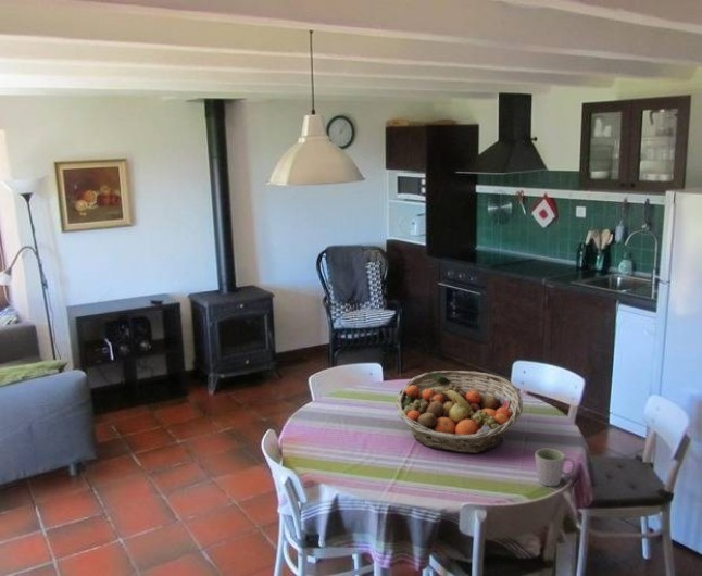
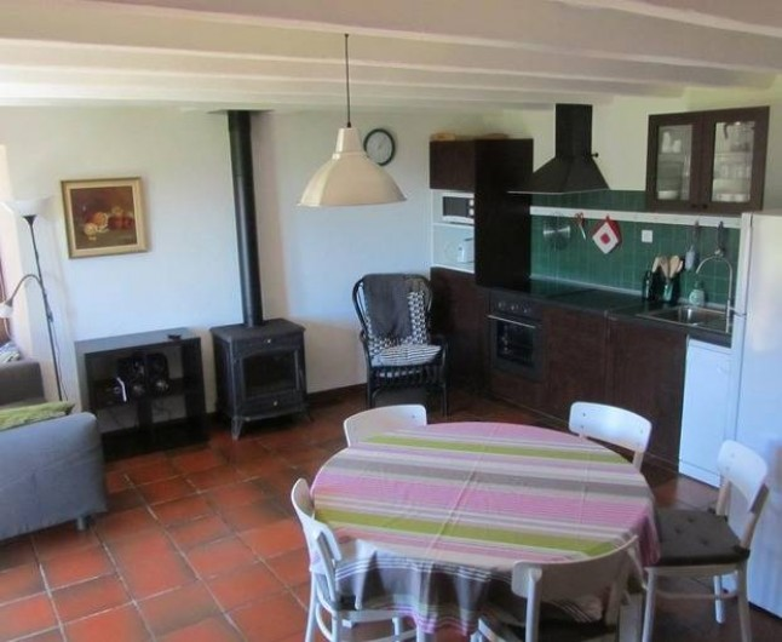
- mug [535,448,577,487]
- fruit basket [394,370,524,454]
